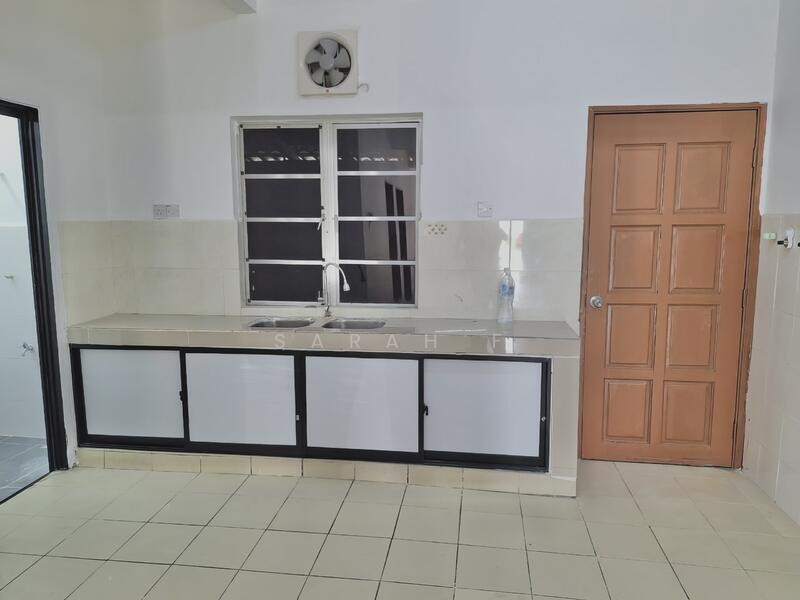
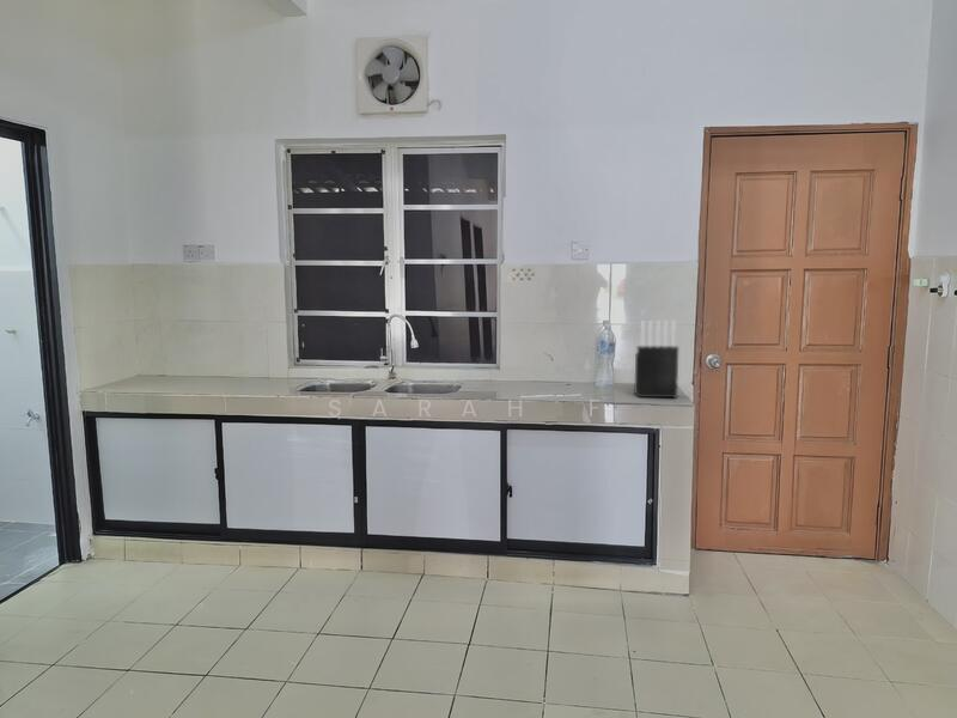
+ knife block [634,320,679,398]
